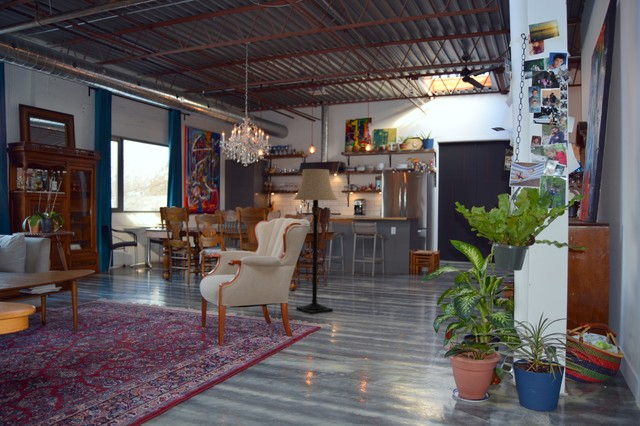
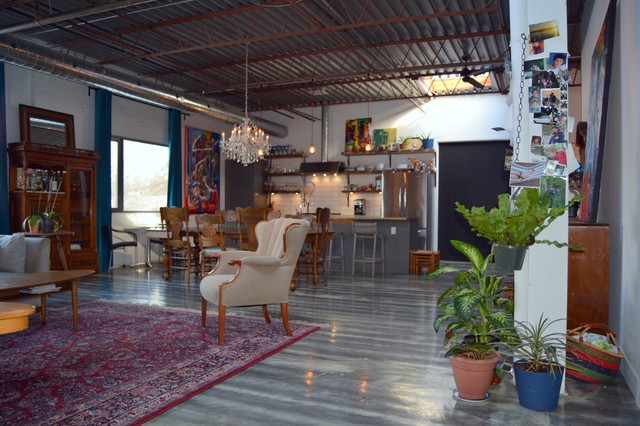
- lamp [292,168,339,315]
